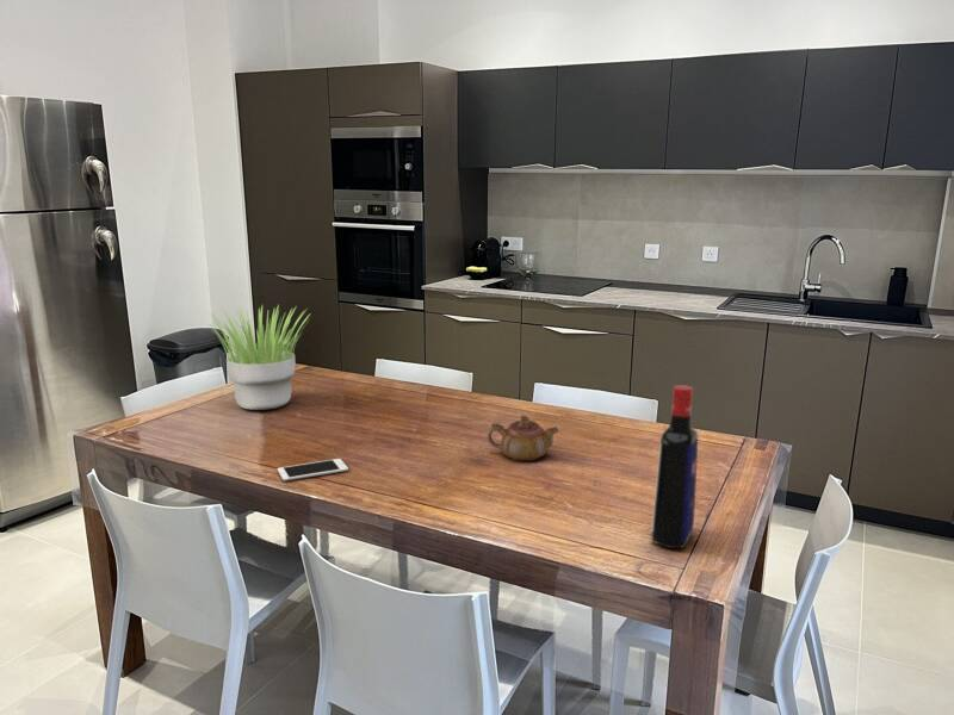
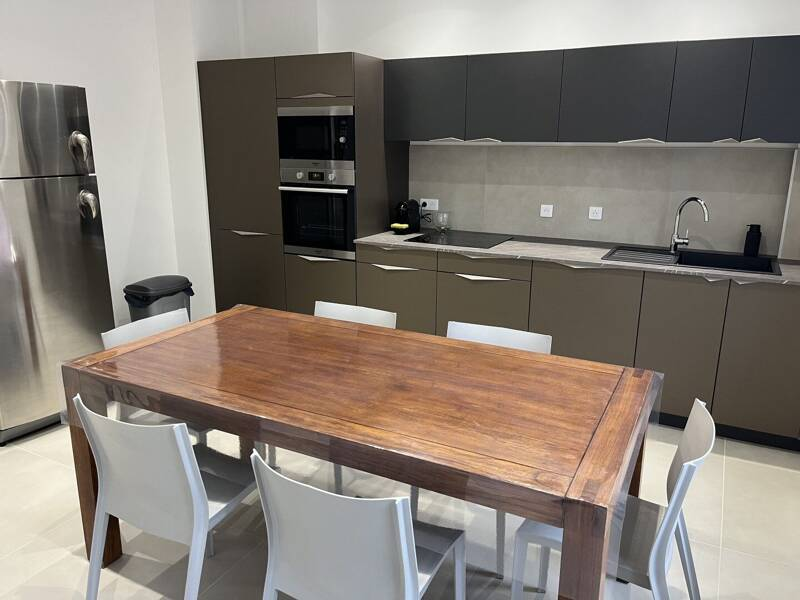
- cell phone [277,458,349,483]
- liquor bottle [650,384,699,549]
- teapot [485,415,559,462]
- potted plant [198,304,310,411]
